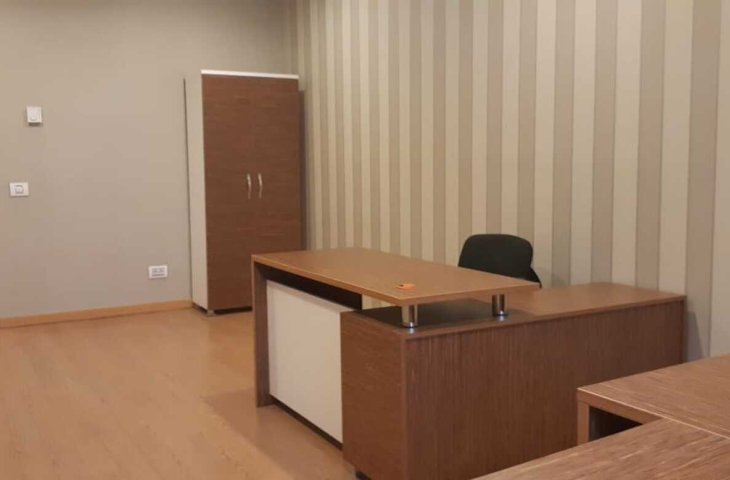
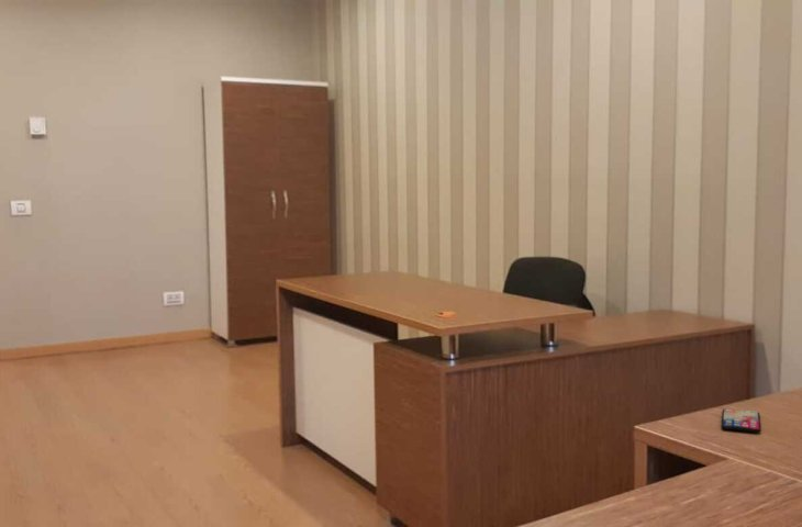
+ smartphone [721,407,762,434]
